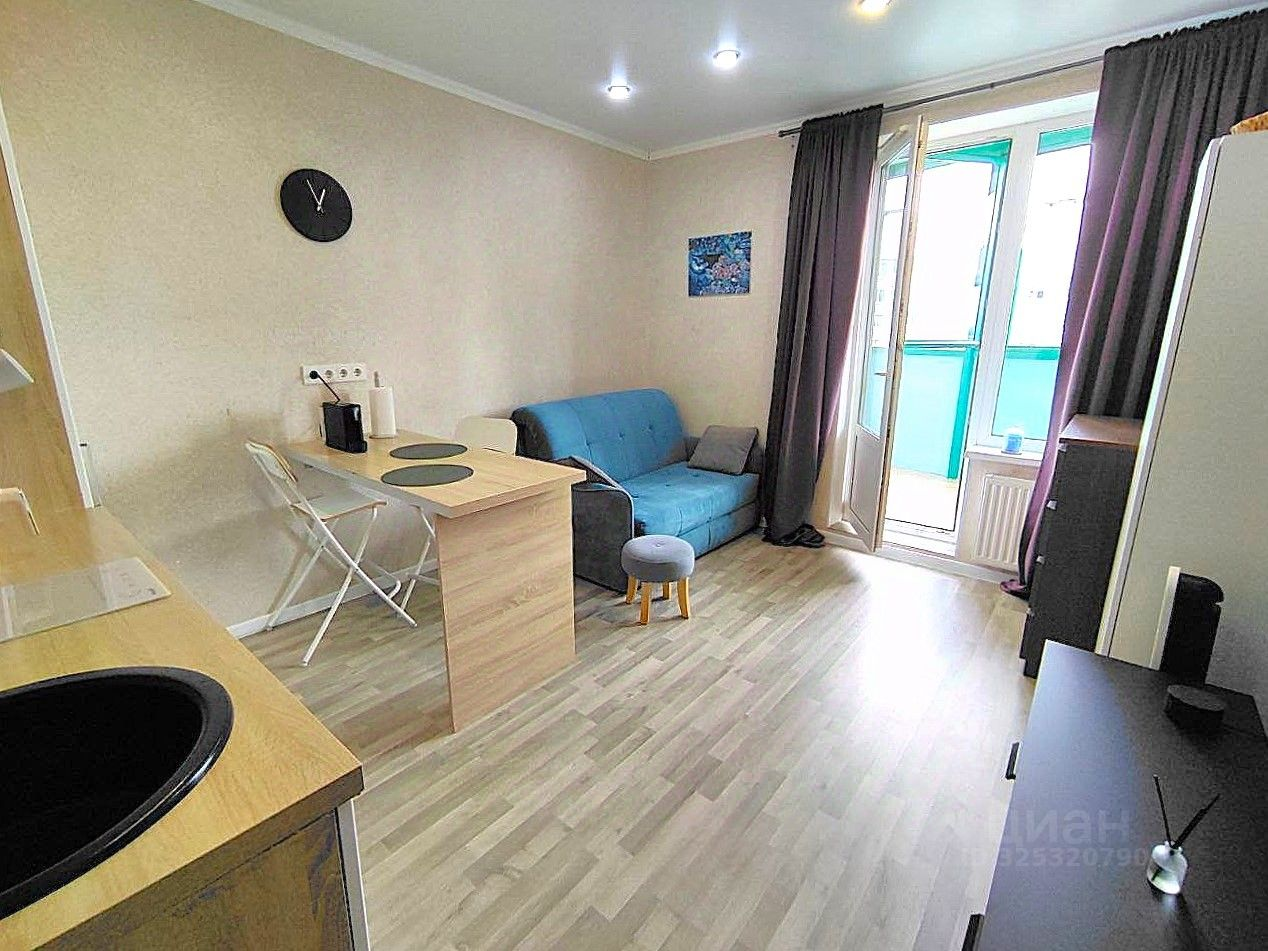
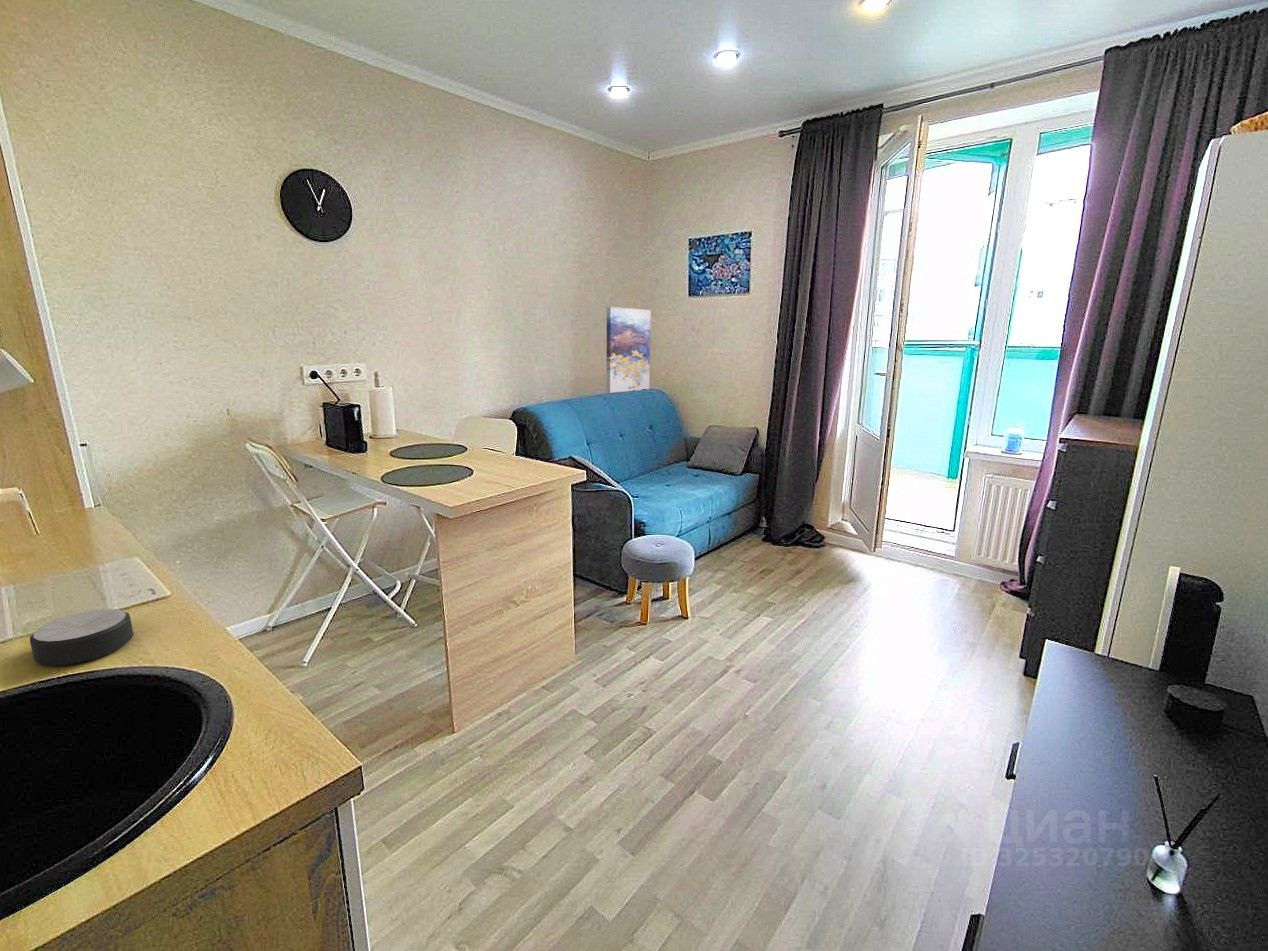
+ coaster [29,608,135,667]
+ wall art [605,306,652,394]
